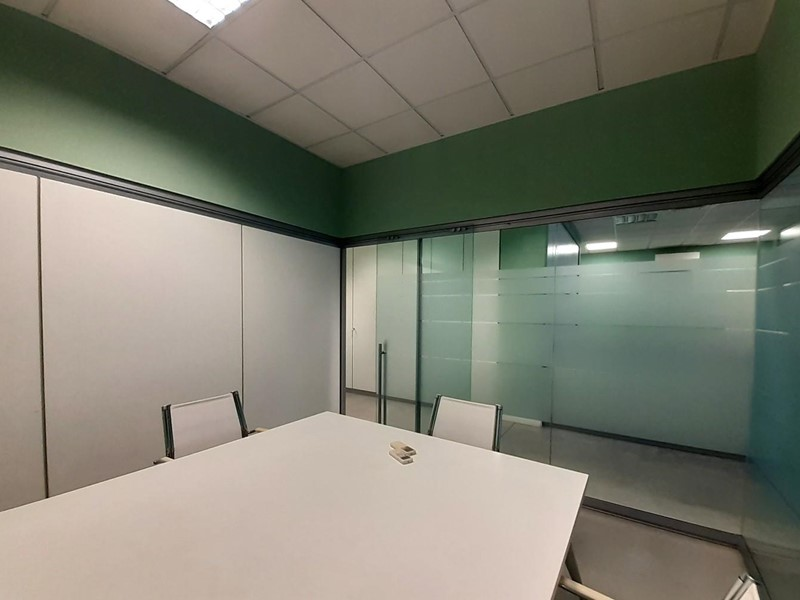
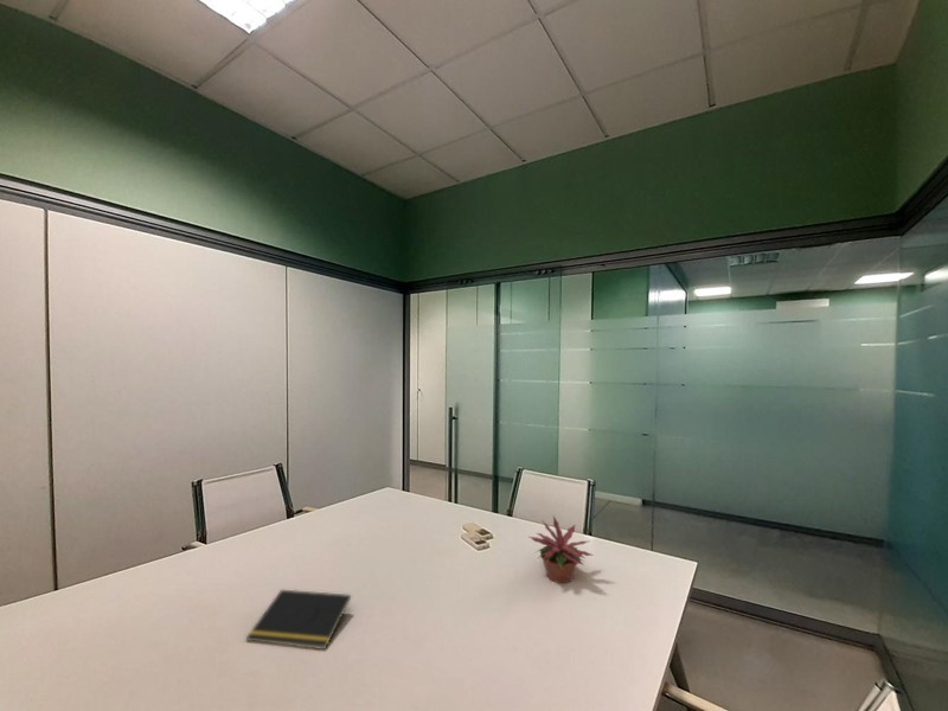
+ potted plant [529,515,595,584]
+ notepad [244,589,352,651]
